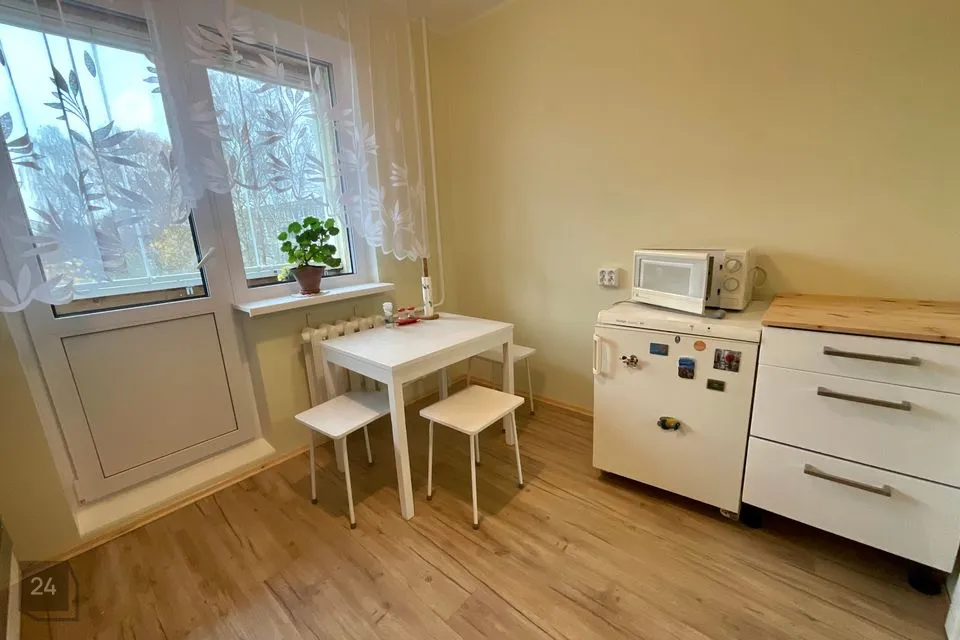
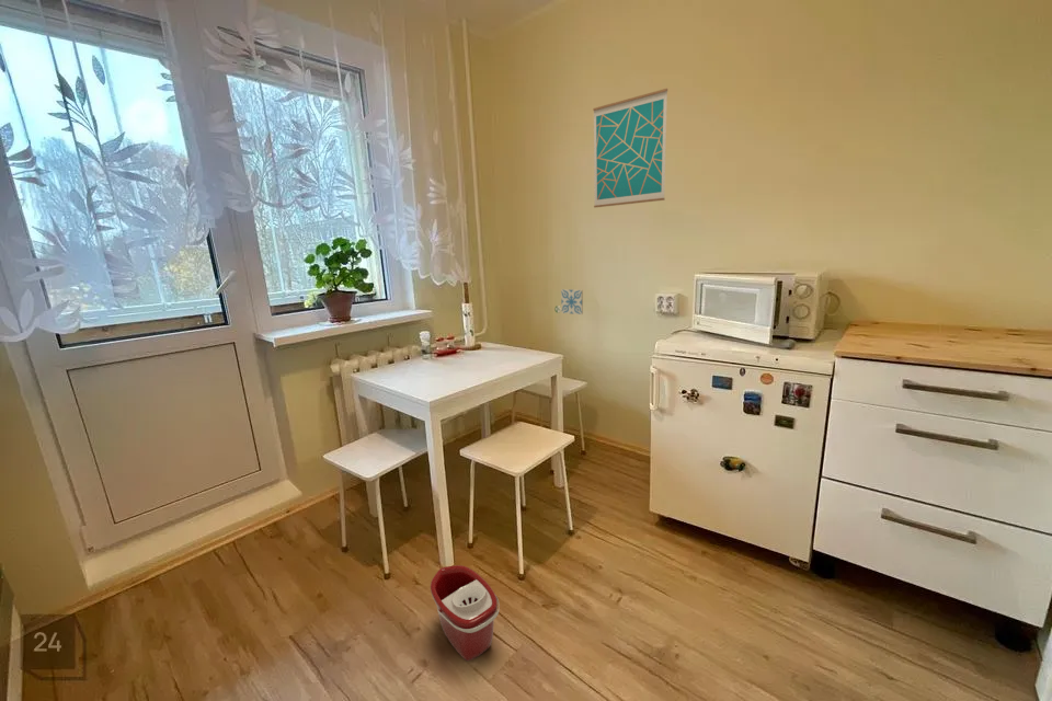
+ wall art [592,88,668,208]
+ bucket [430,564,501,663]
+ decorative tile [553,288,584,315]
